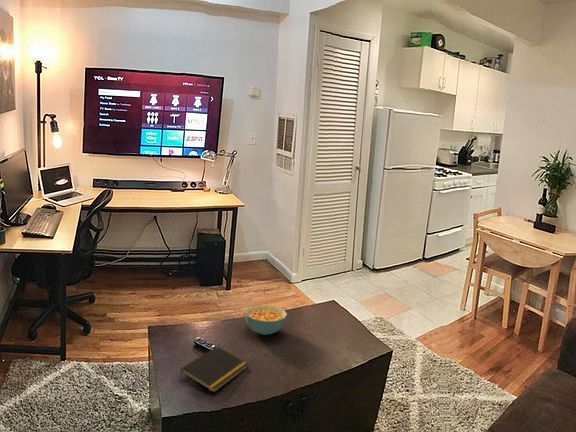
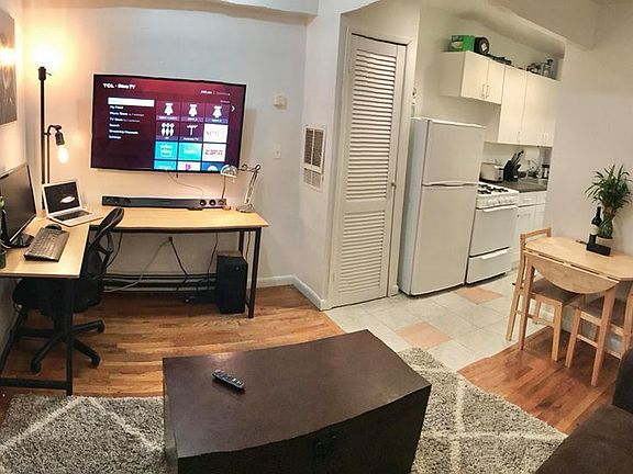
- notepad [178,345,250,393]
- cereal bowl [244,304,288,336]
